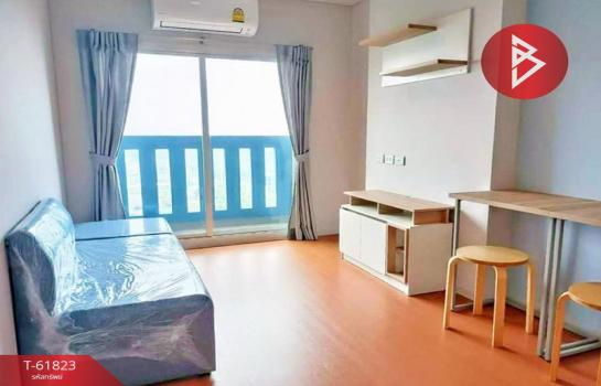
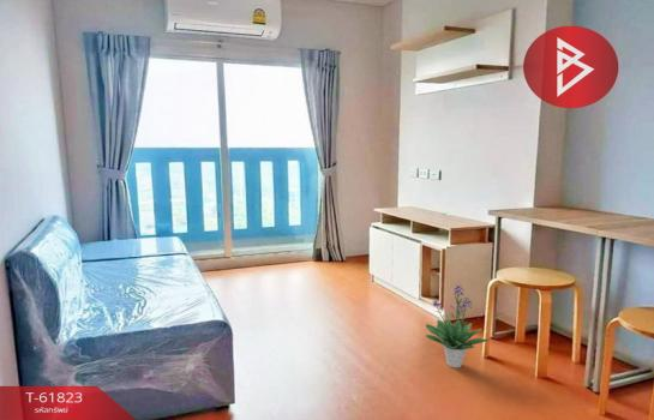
+ potted plant [425,283,490,368]
